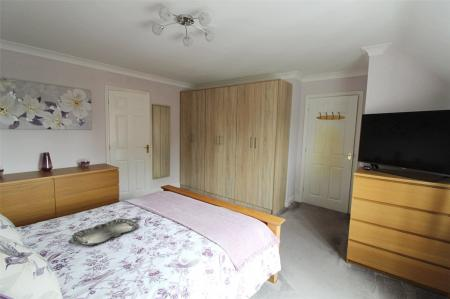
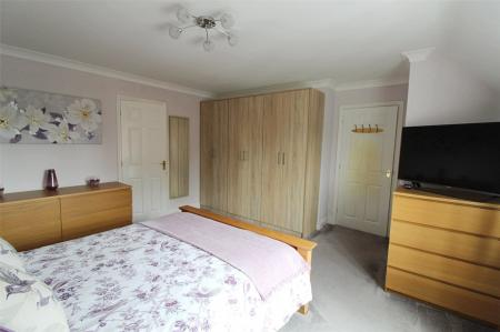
- serving tray [67,217,139,246]
